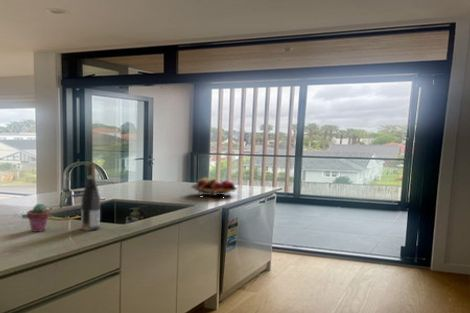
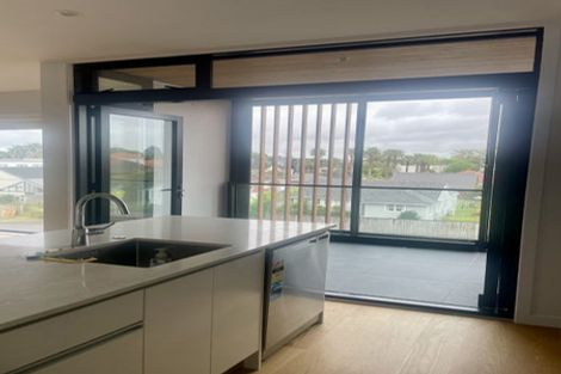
- potted succulent [26,202,51,233]
- fruit basket [190,176,238,199]
- wine bottle [80,162,101,232]
